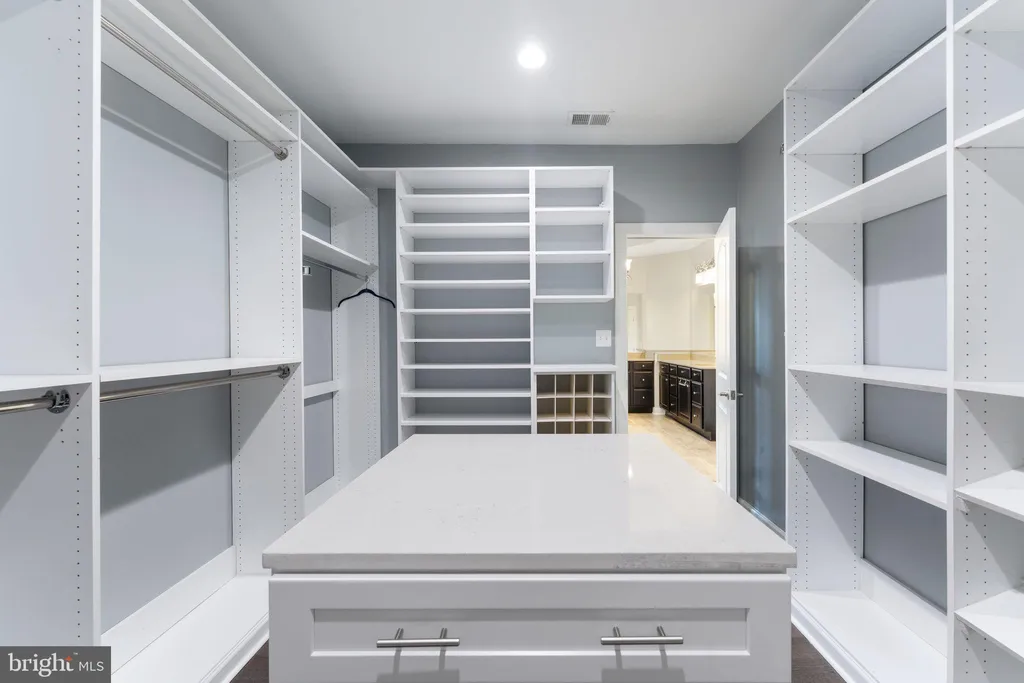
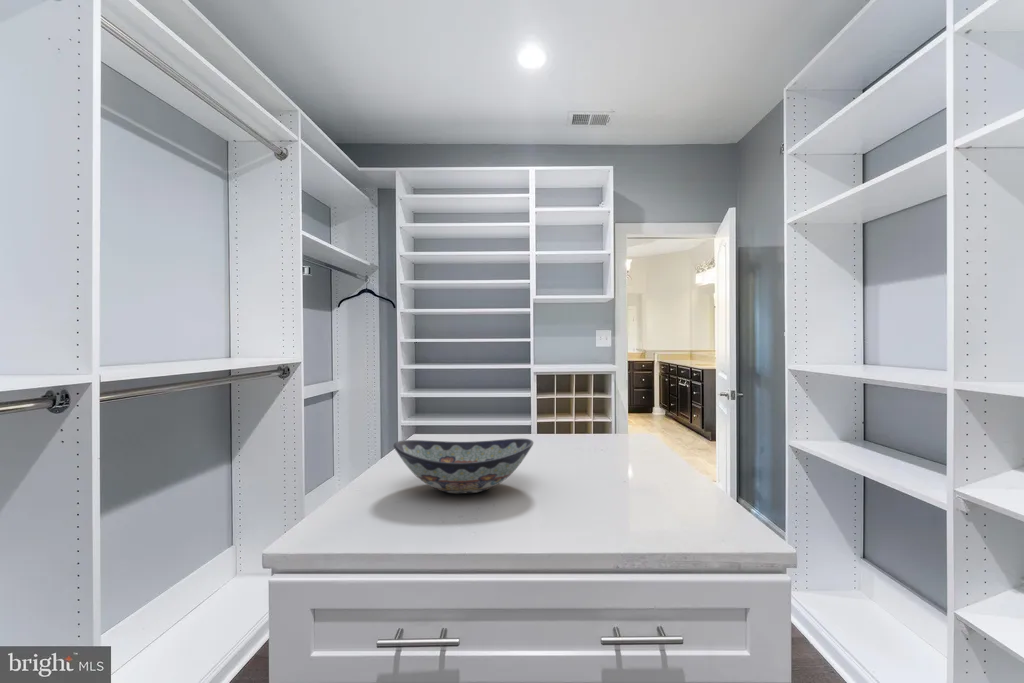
+ decorative bowl [393,438,534,495]
